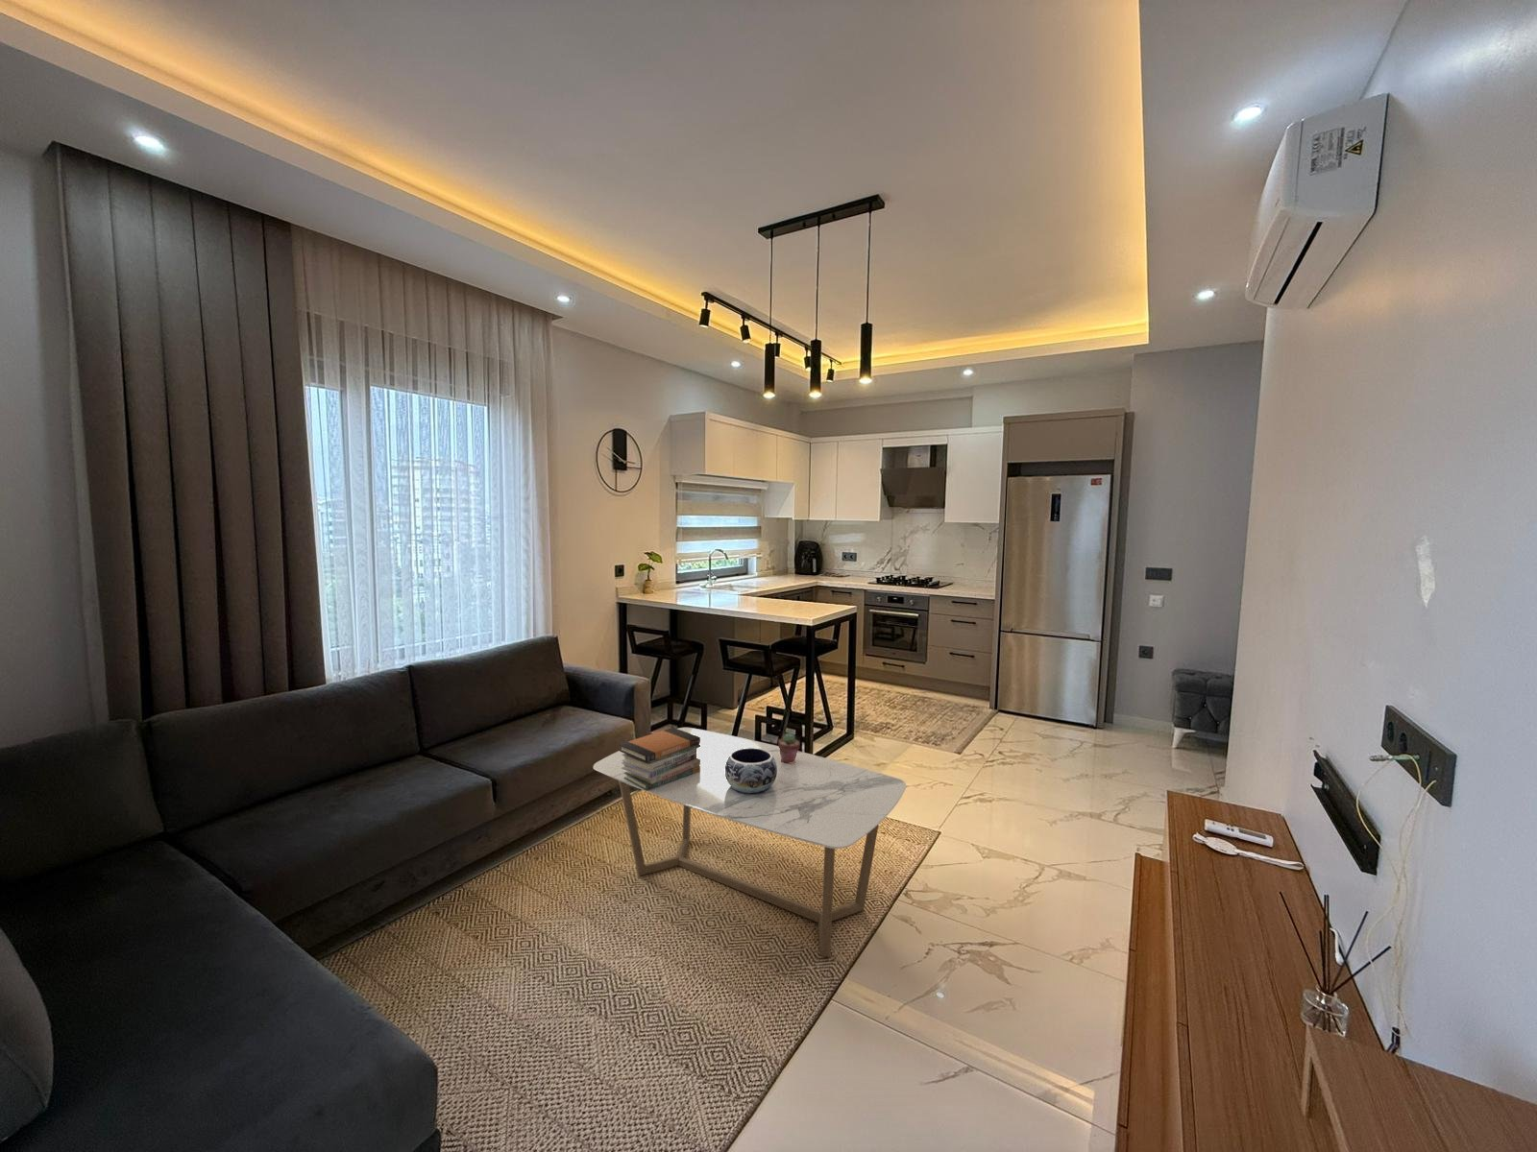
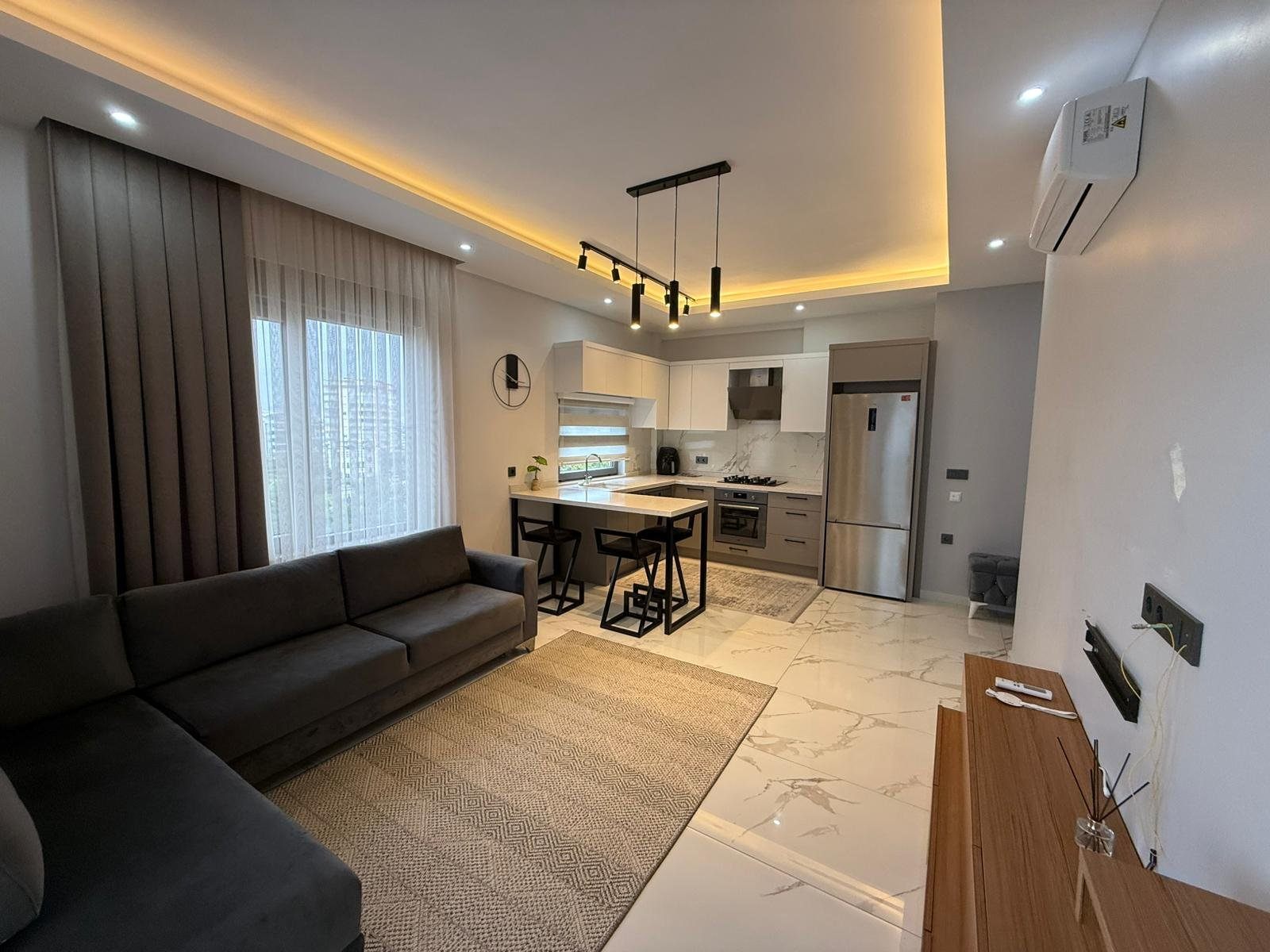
- coffee table [593,727,906,957]
- book stack [617,727,701,793]
- decorative bowl [724,748,777,794]
- potted succulent [777,732,801,764]
